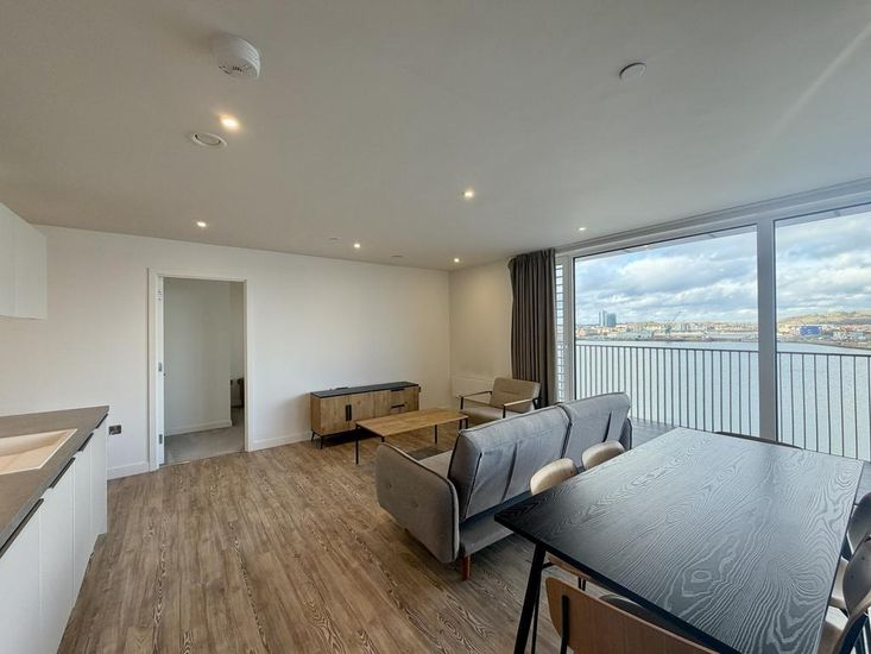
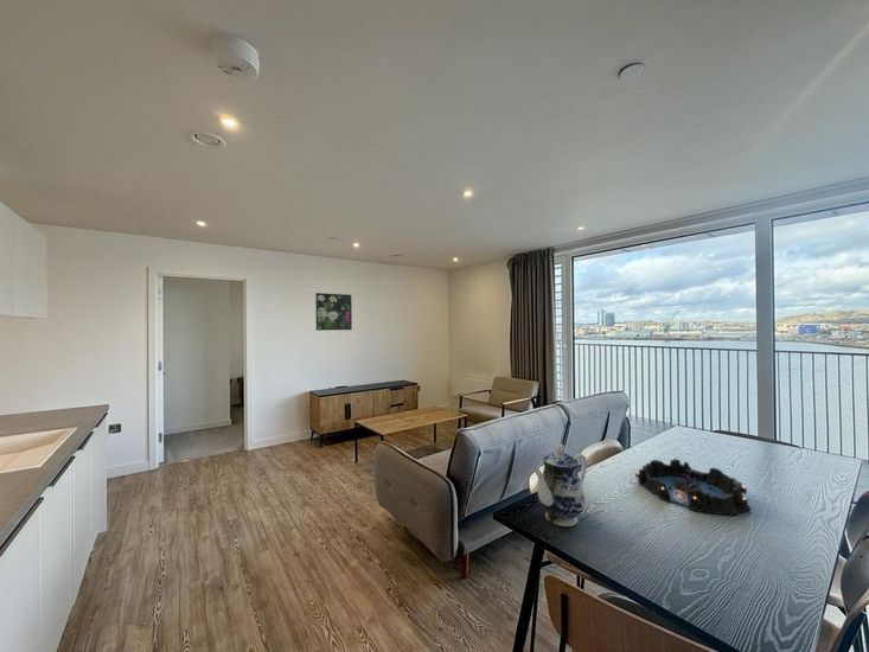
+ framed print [314,292,353,332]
+ decorative bowl [634,458,752,517]
+ teapot [531,443,588,528]
